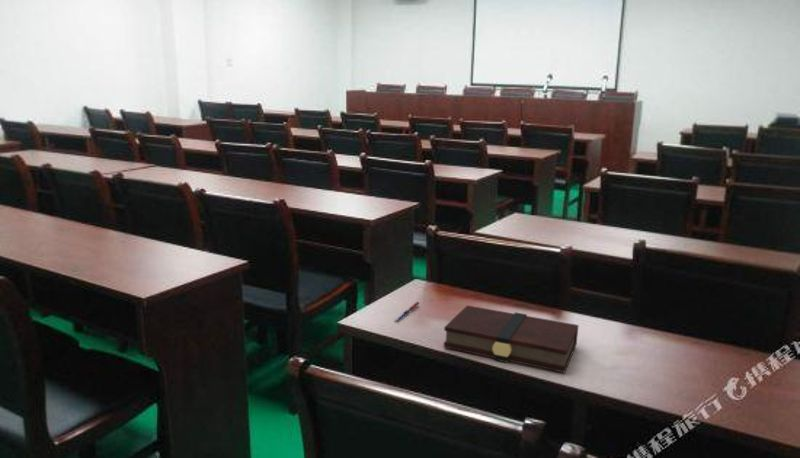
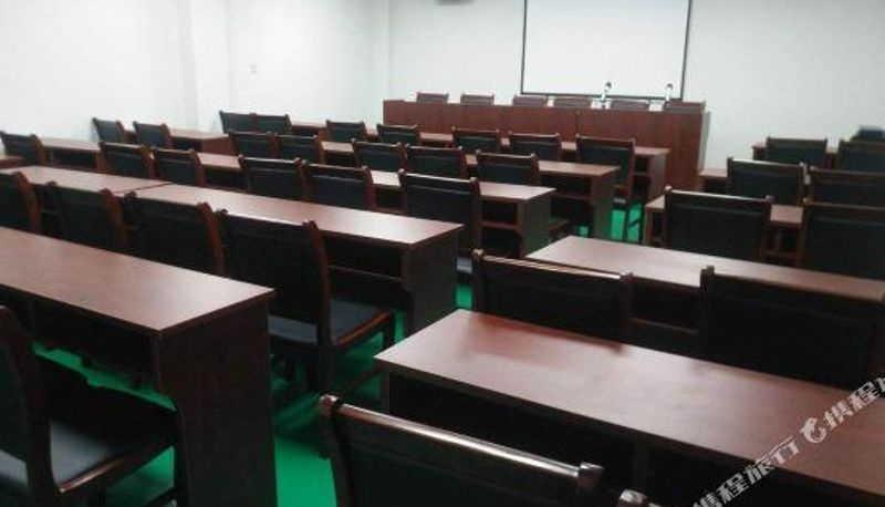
- pen [393,301,421,323]
- book [443,304,580,374]
